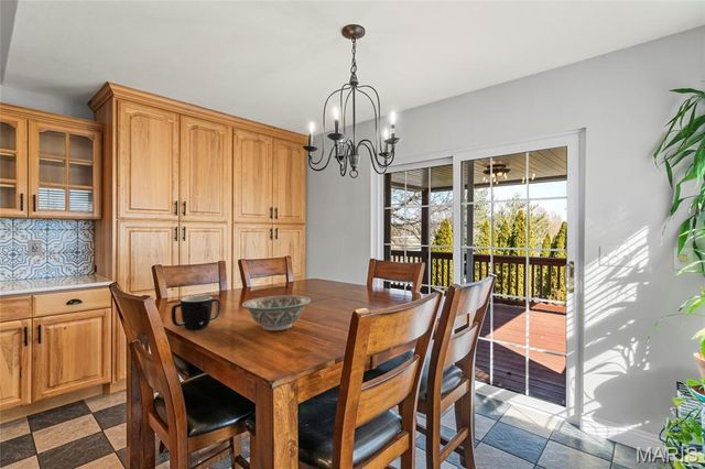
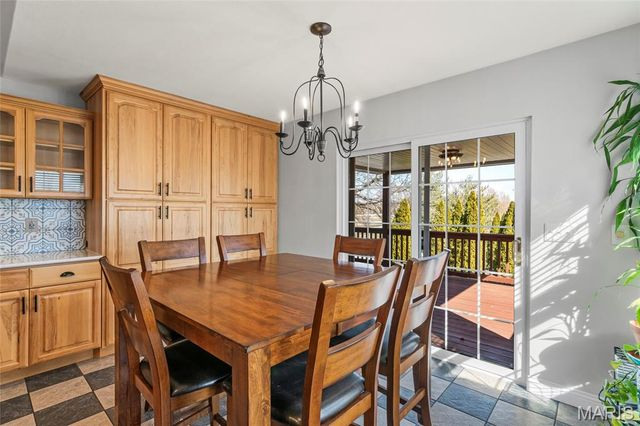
- mug [171,295,220,330]
- decorative bowl [241,294,312,331]
